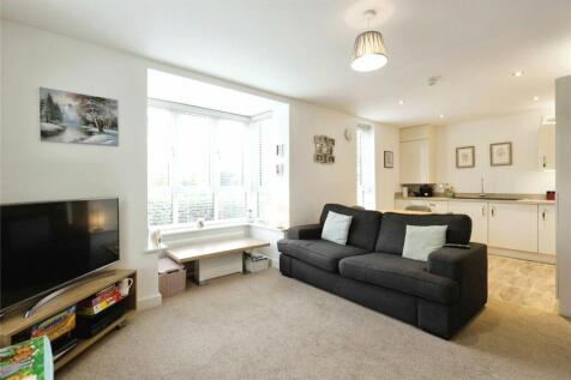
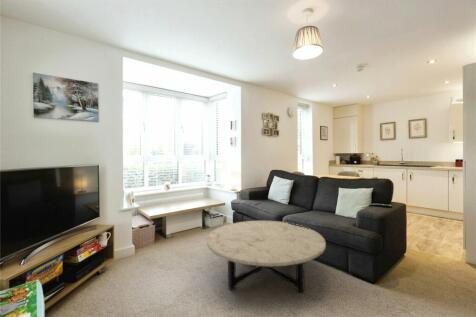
+ coffee table [206,220,327,294]
